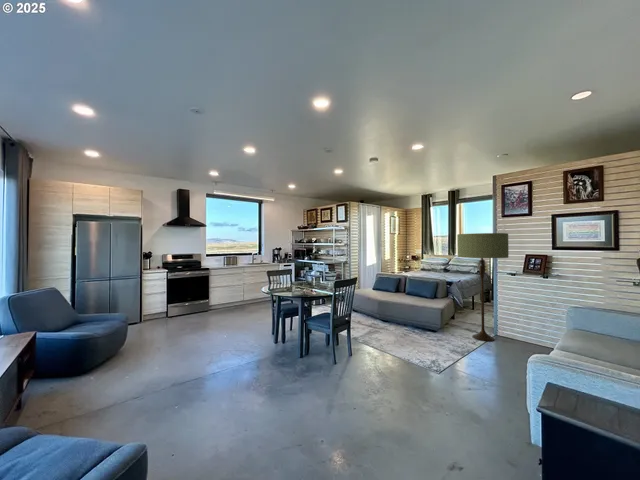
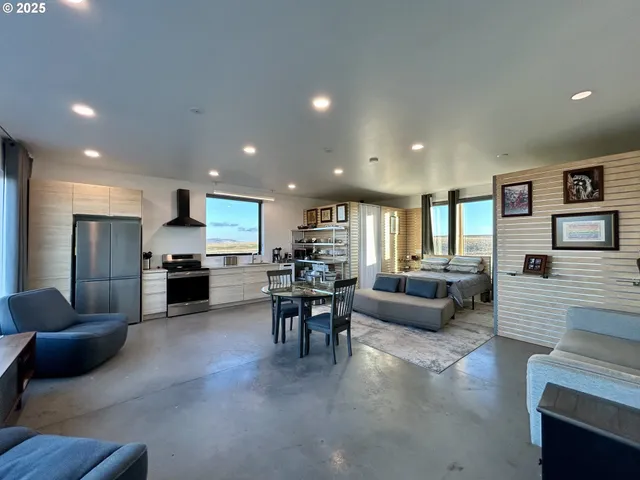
- floor lamp [456,232,510,342]
